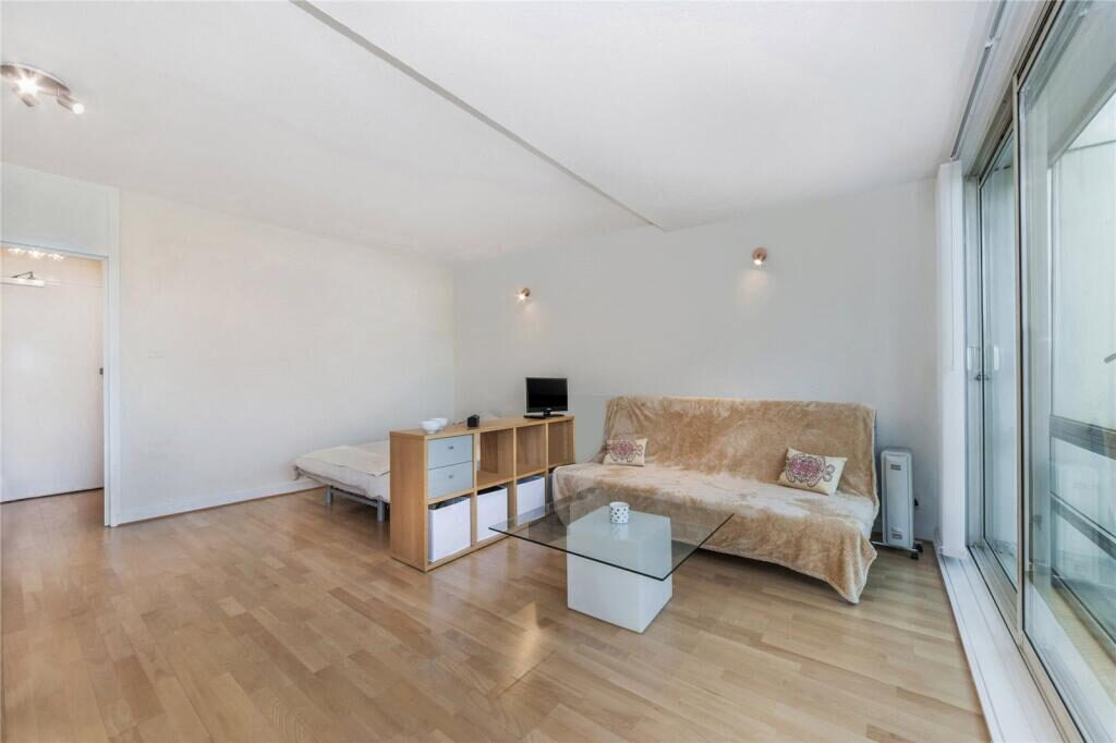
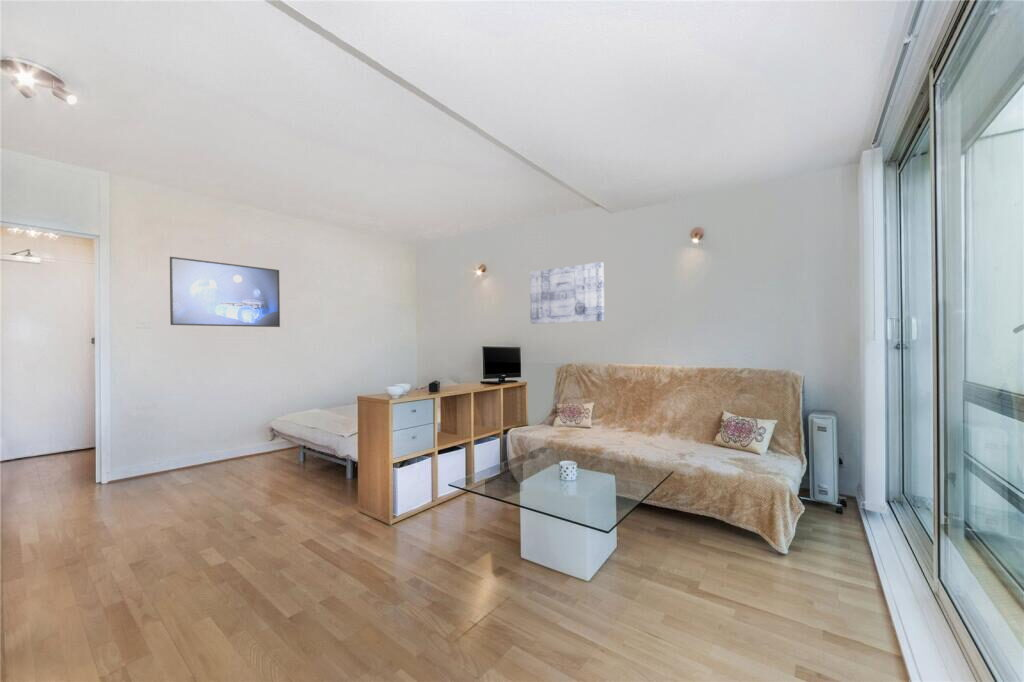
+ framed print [169,256,281,328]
+ wall art [529,261,605,325]
